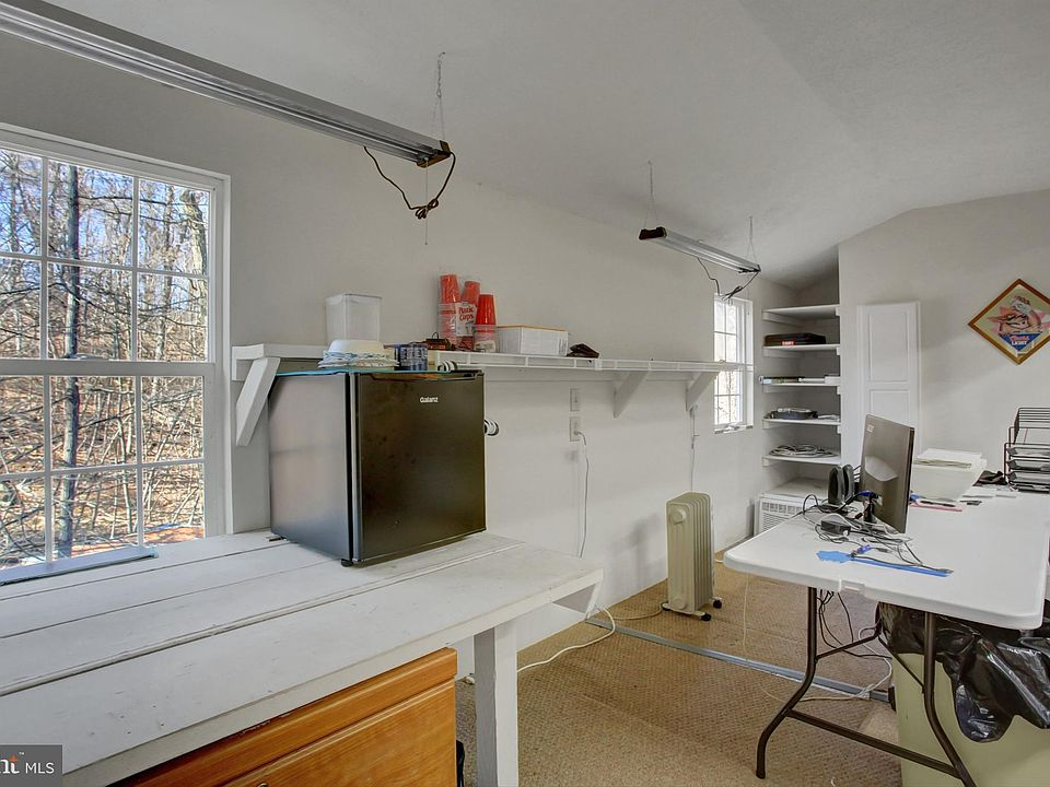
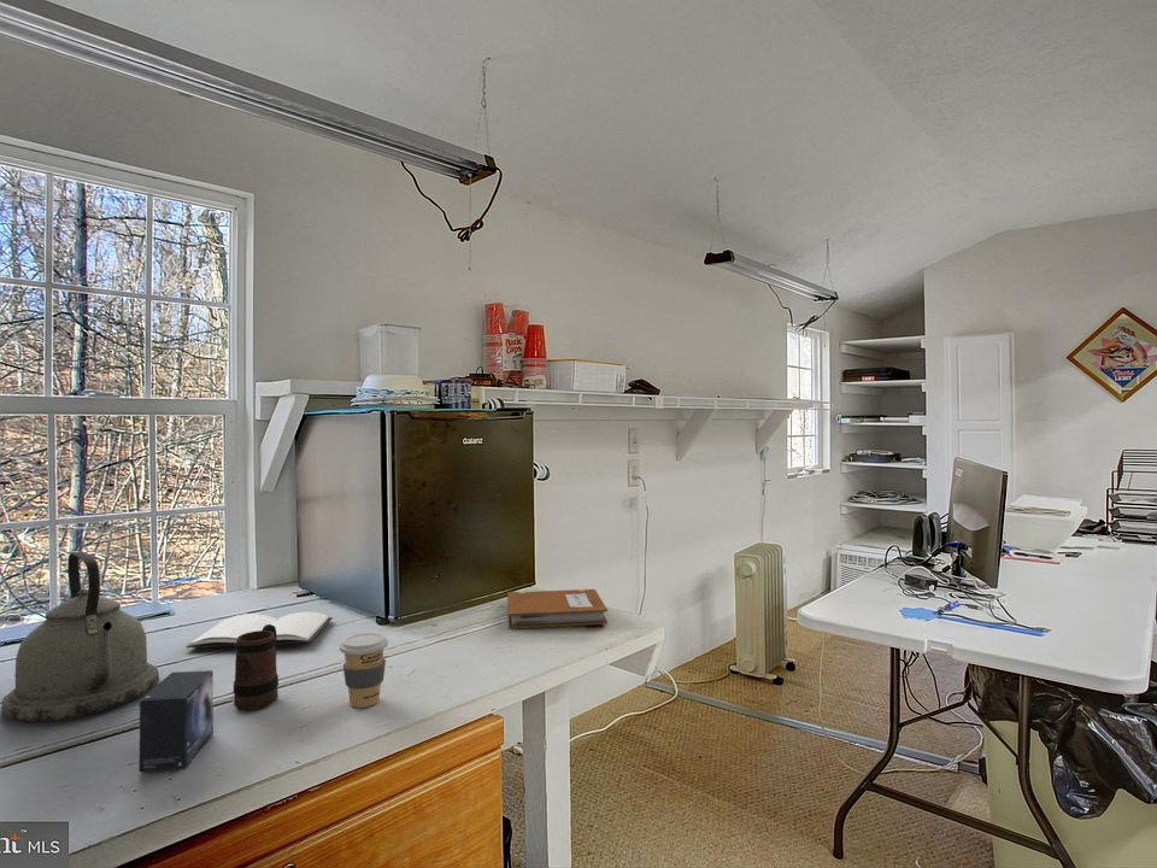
+ notebook [506,588,609,629]
+ book [186,611,334,649]
+ mug [233,624,280,711]
+ kettle [0,551,160,723]
+ small box [137,669,215,774]
+ coffee cup [339,632,389,709]
